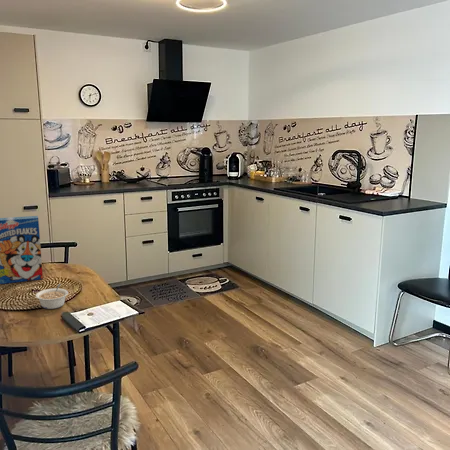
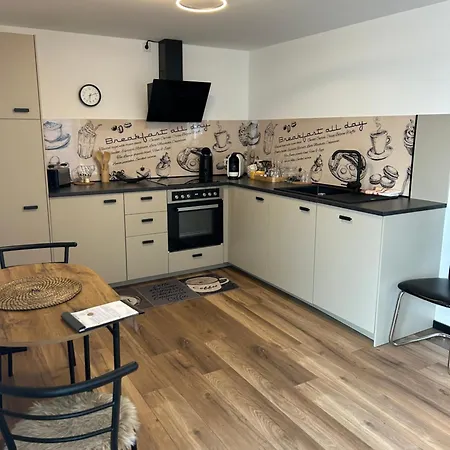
- cereal box [0,215,44,285]
- legume [35,283,69,310]
